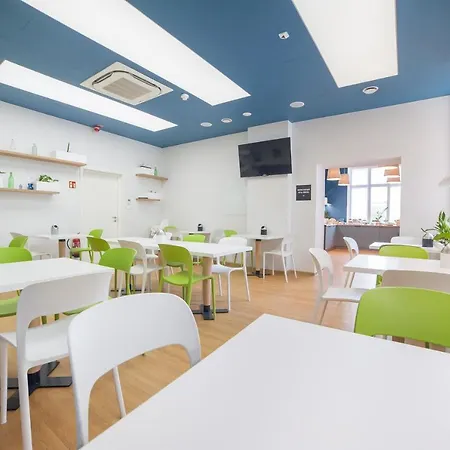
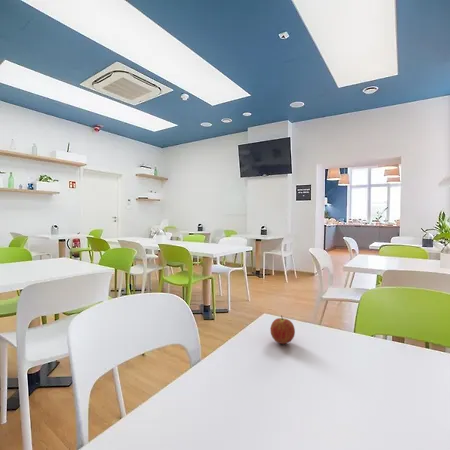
+ fruit [269,314,296,345]
